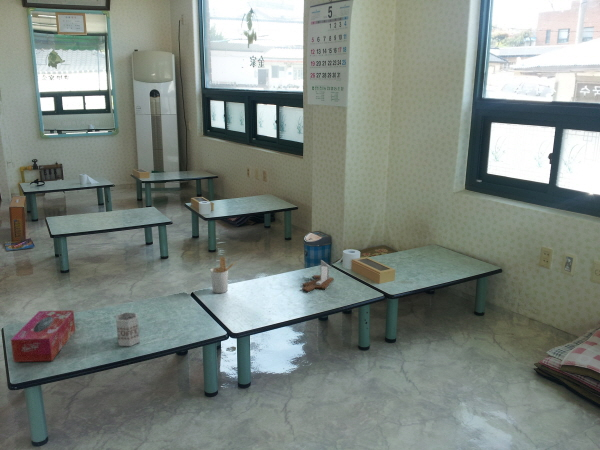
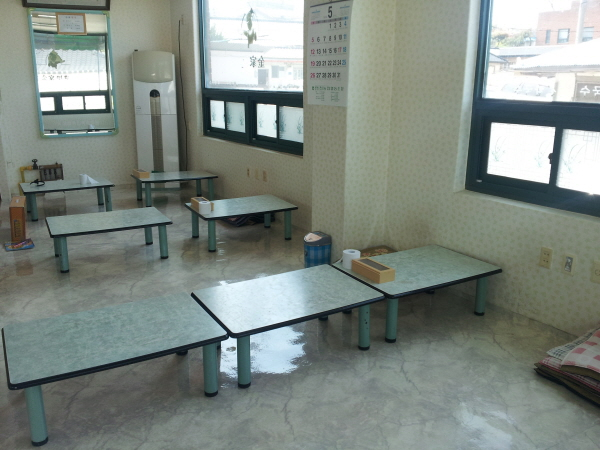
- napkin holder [301,259,335,293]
- mug [115,311,141,347]
- utensil holder [210,256,238,294]
- tissue box [10,309,76,363]
